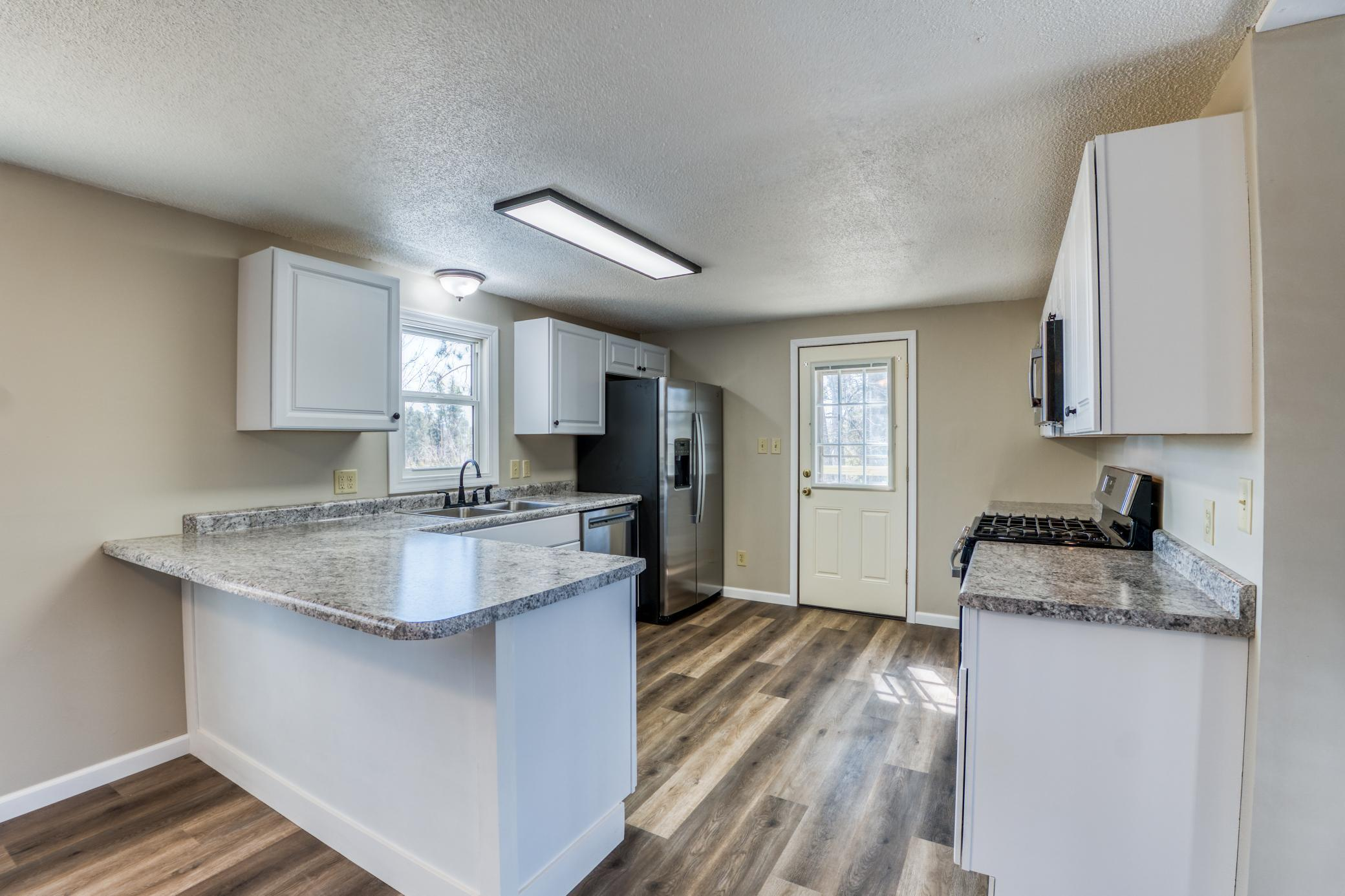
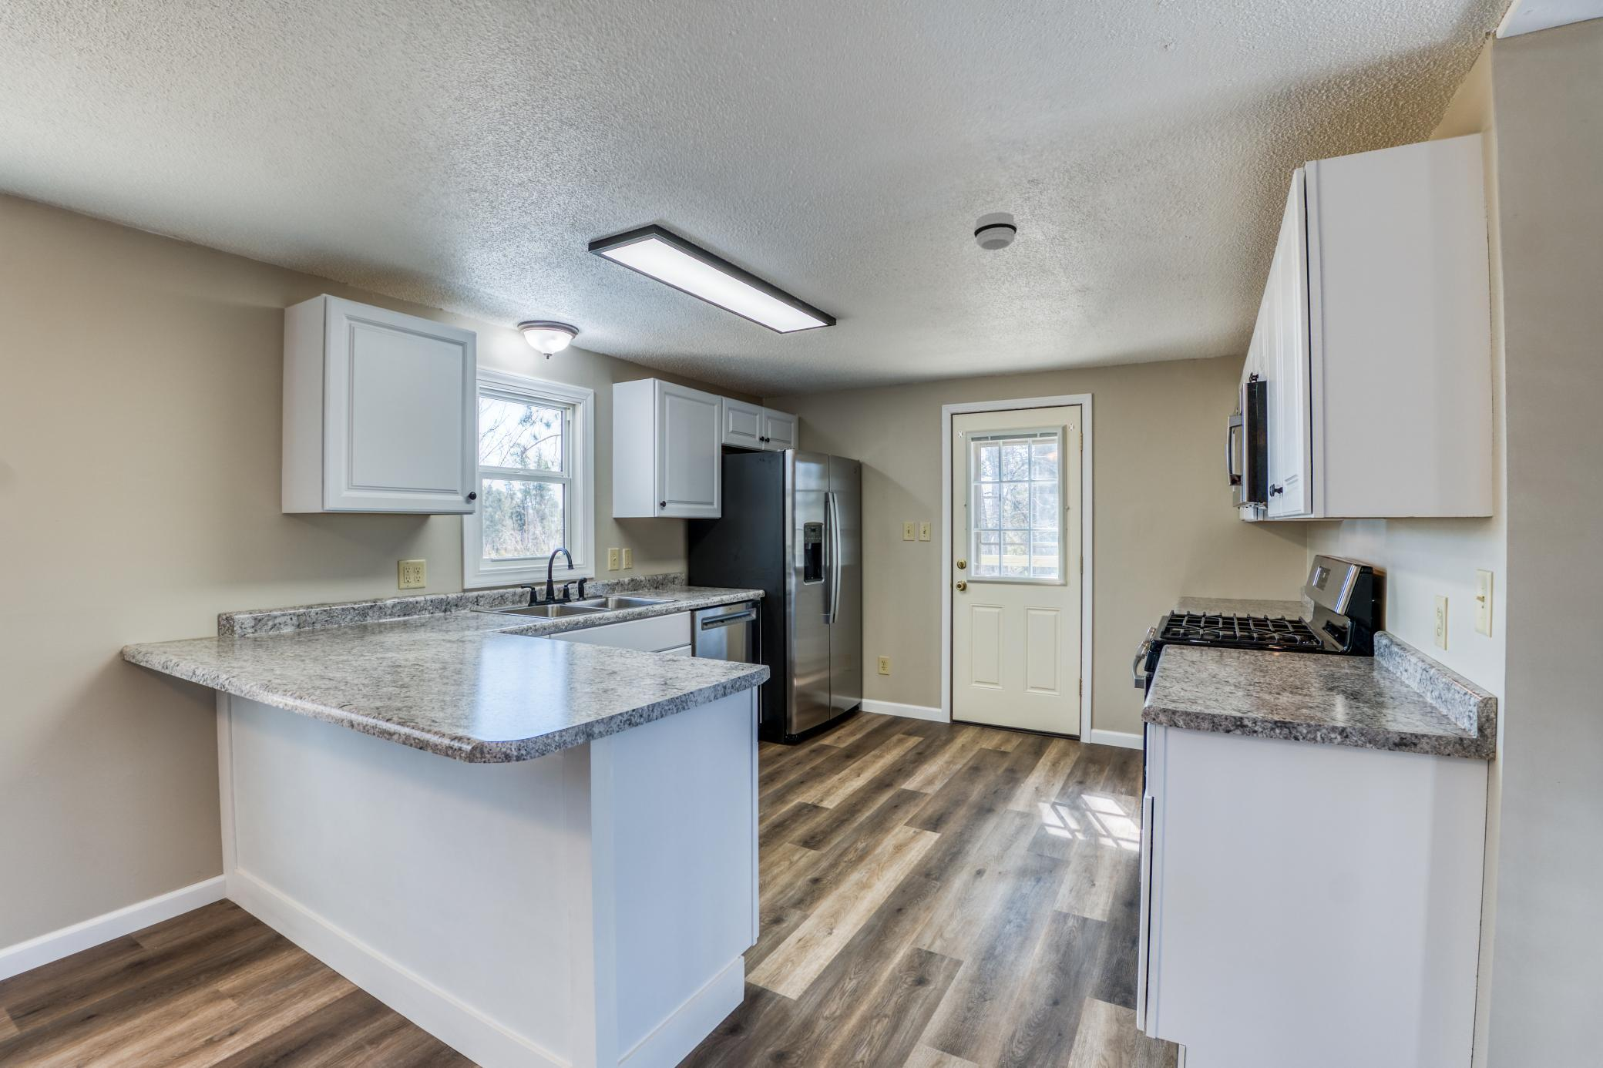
+ smoke detector [973,212,1018,250]
